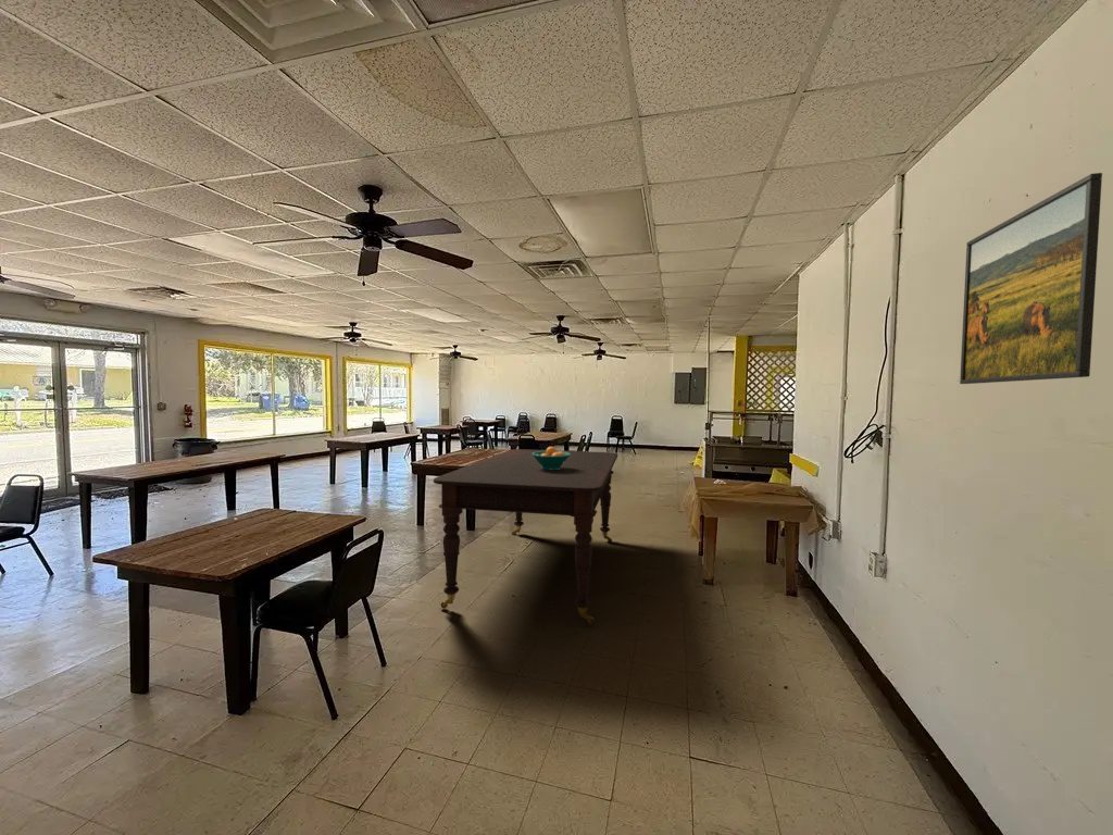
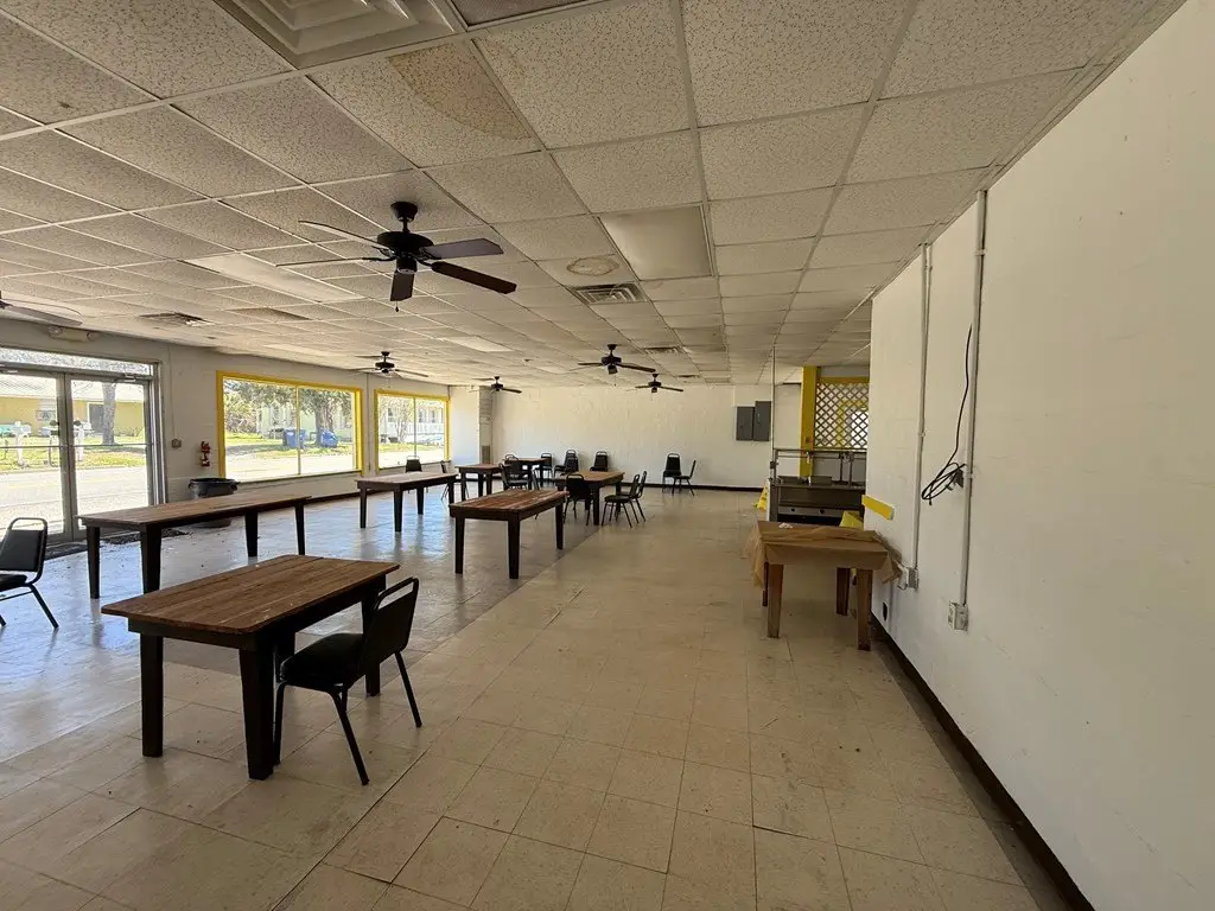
- fruit bowl [532,446,571,470]
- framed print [959,172,1103,385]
- dining table [433,448,618,625]
